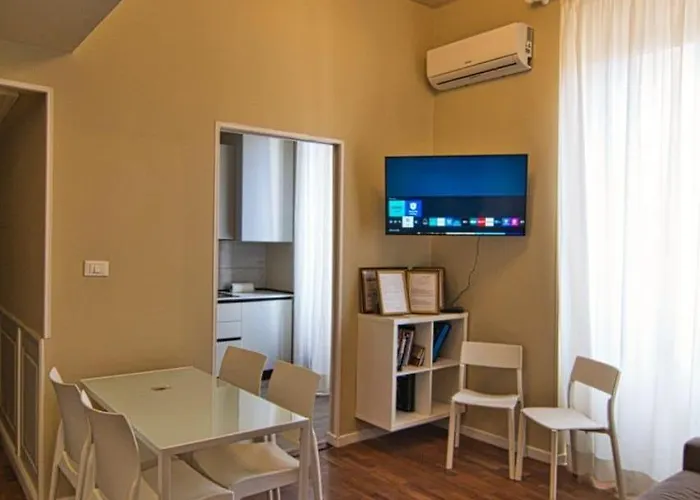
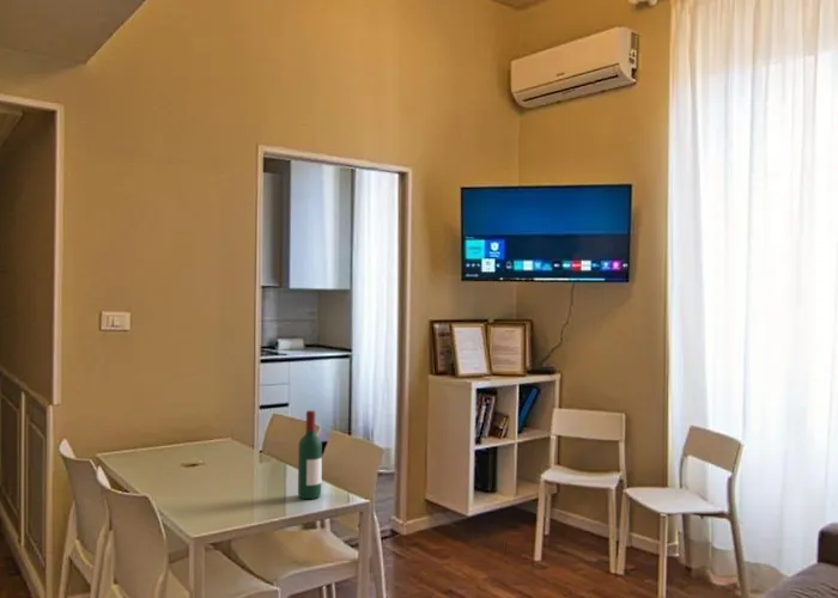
+ wine bottle [297,409,323,500]
